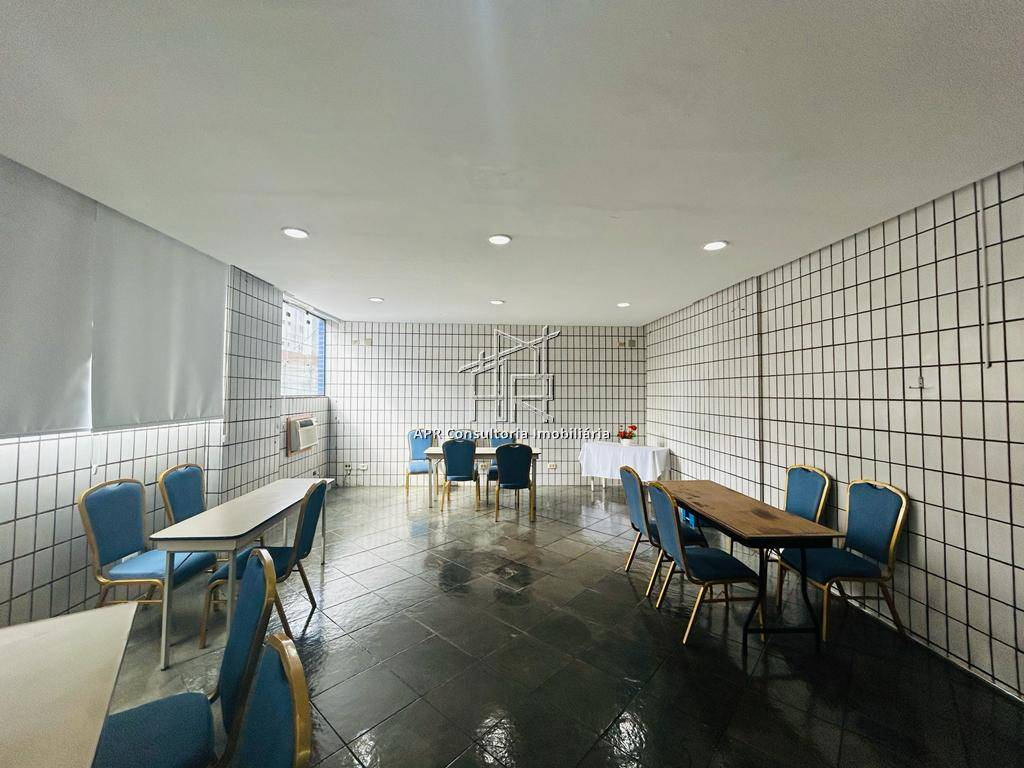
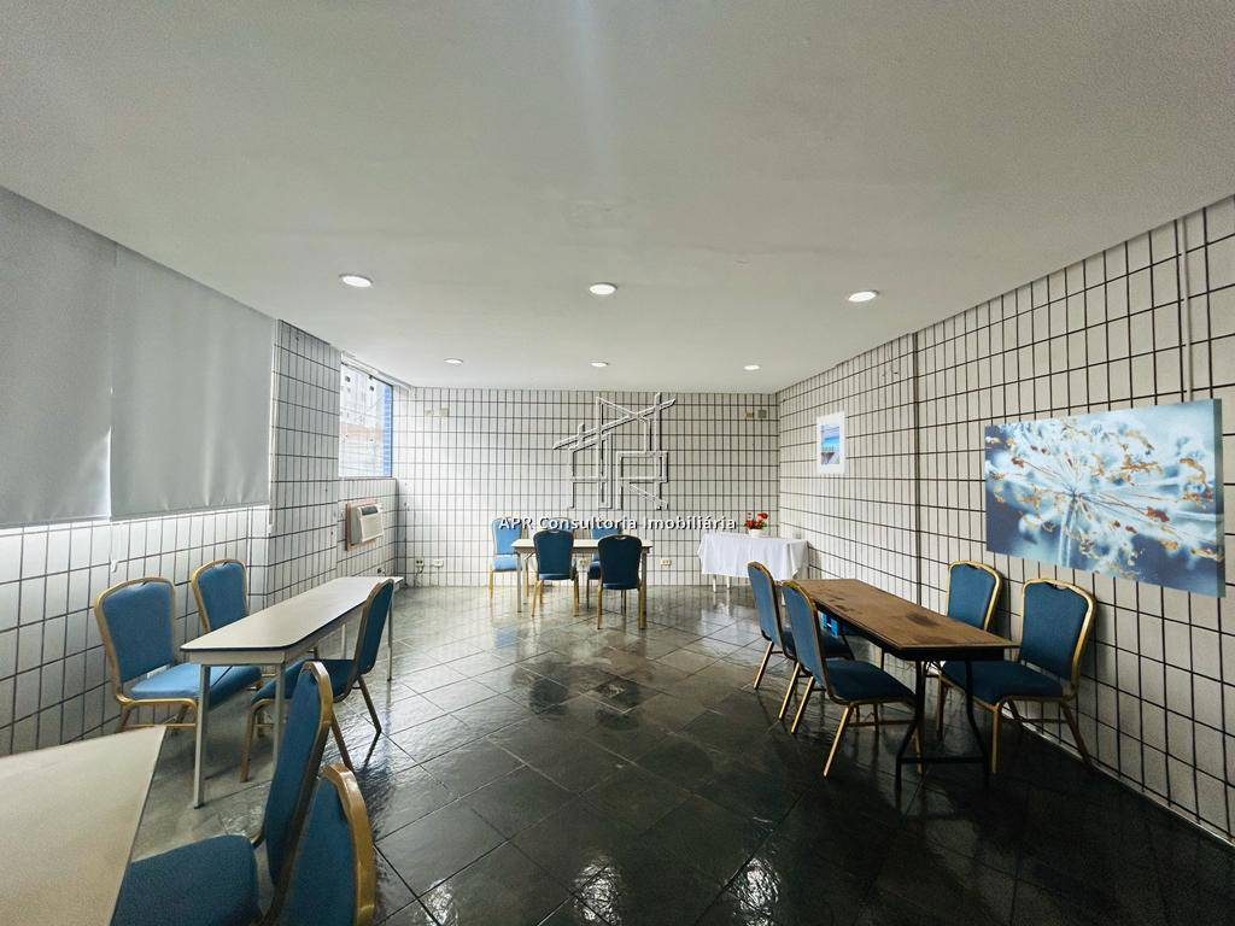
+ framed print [815,410,848,475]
+ wall art [983,398,1228,599]
